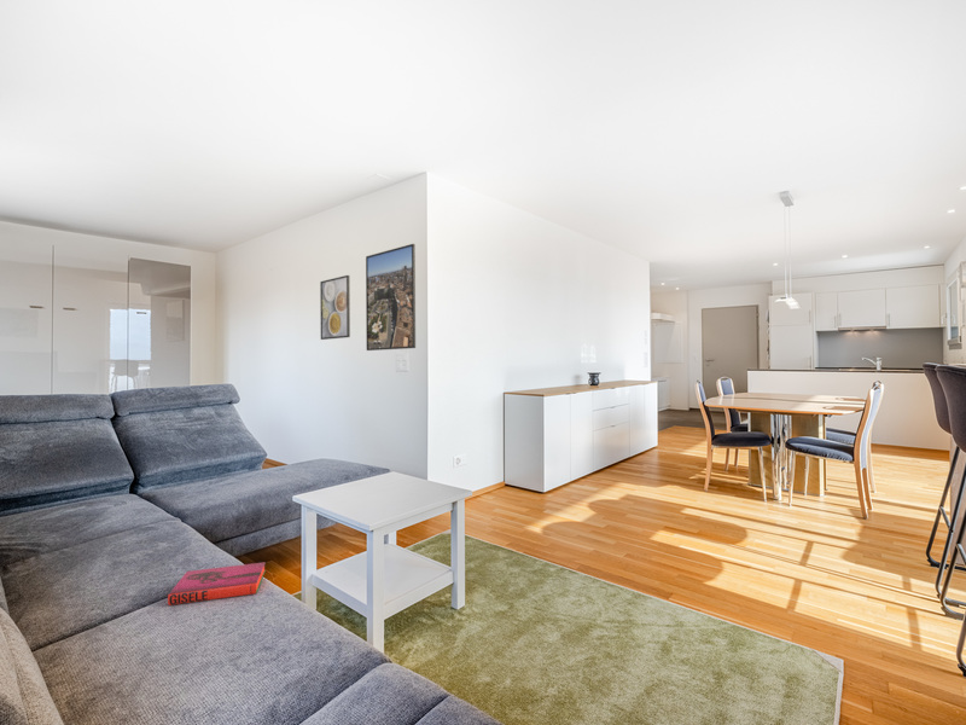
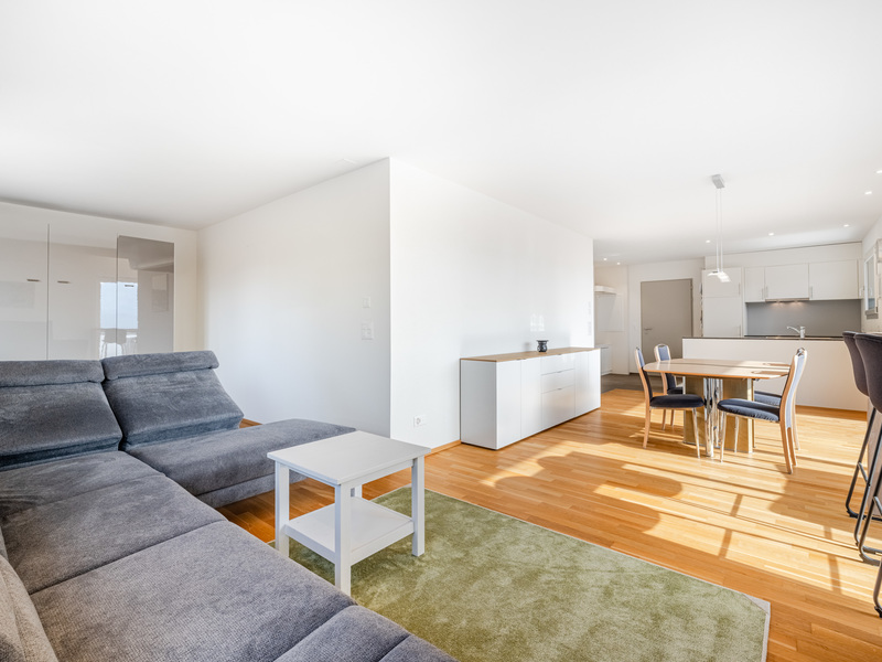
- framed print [365,243,417,352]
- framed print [319,274,351,341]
- hardback book [167,561,267,607]
